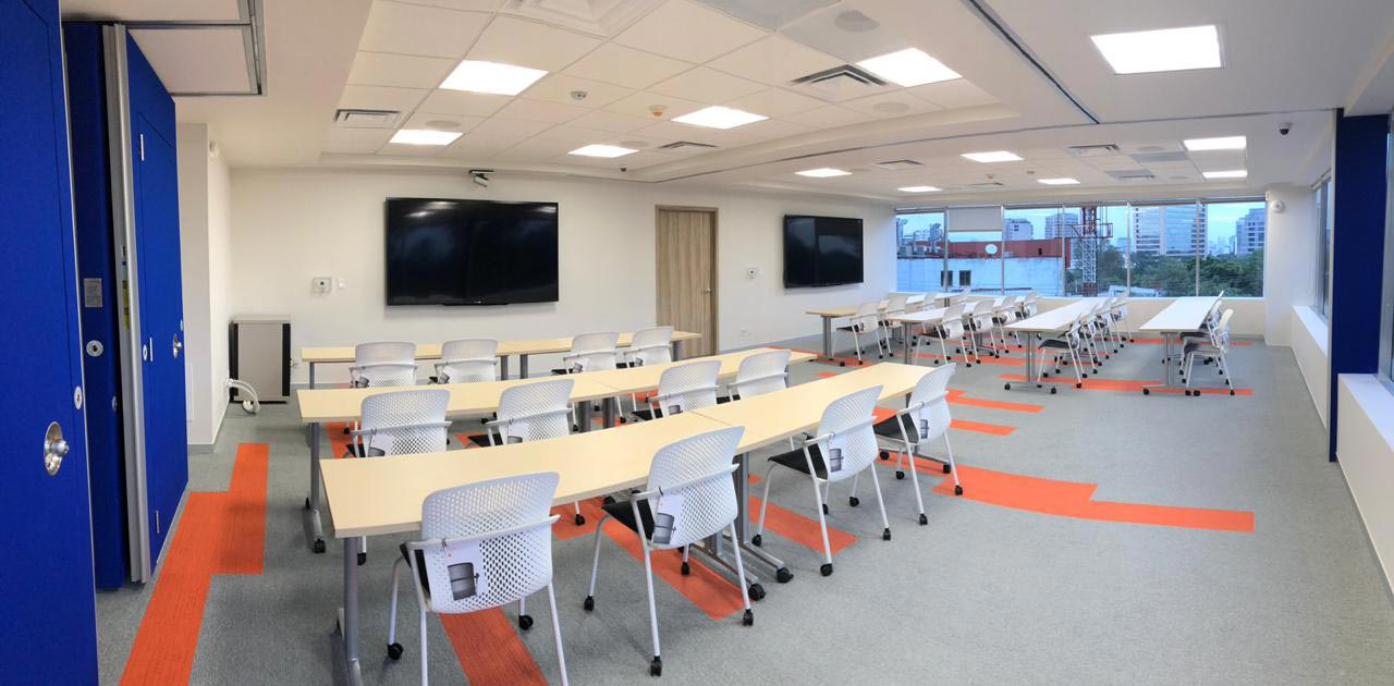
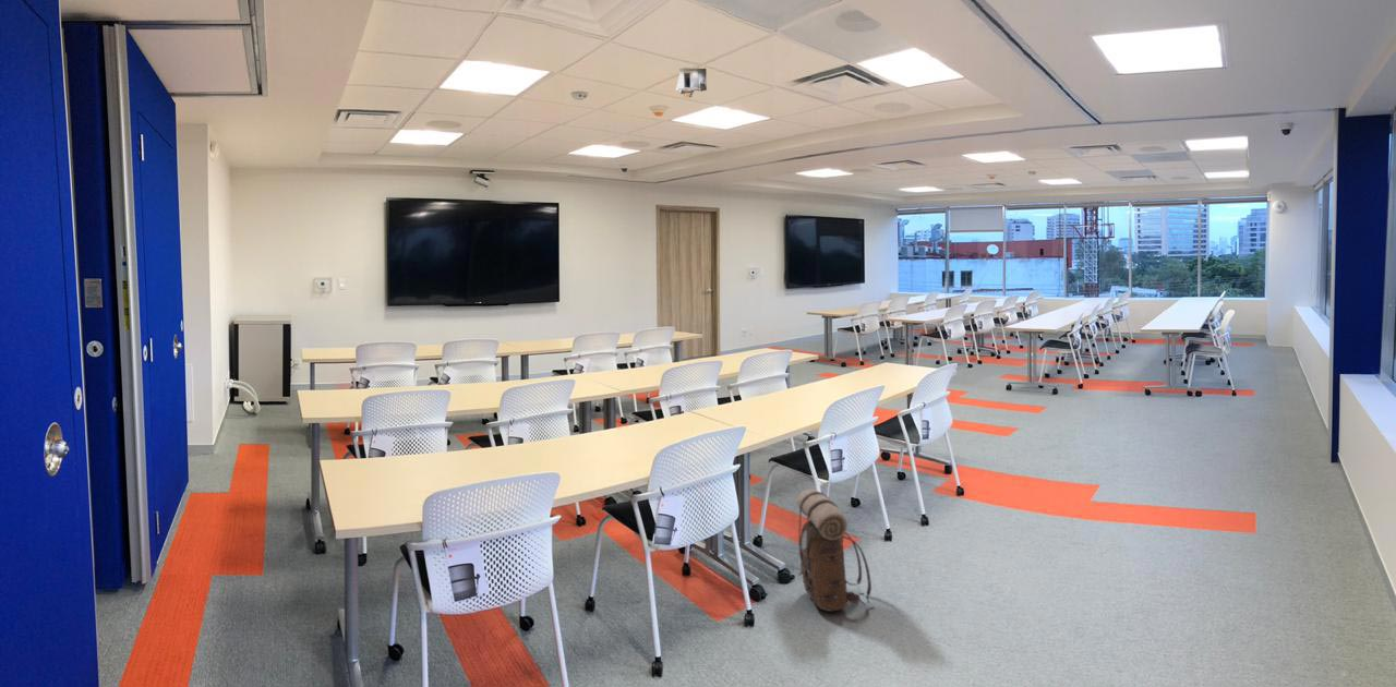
+ projector [674,67,708,98]
+ backpack [795,489,875,613]
